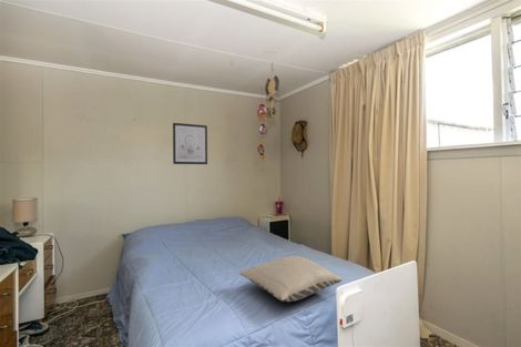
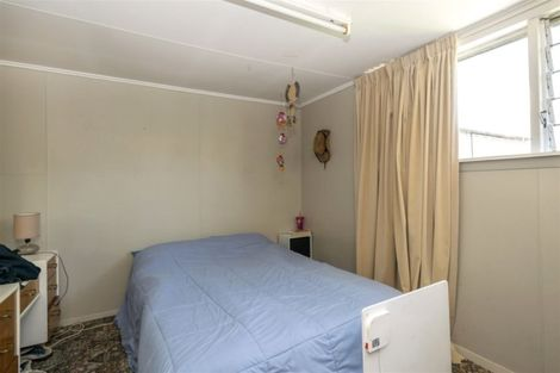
- pillow [238,255,344,303]
- wall art [172,122,208,165]
